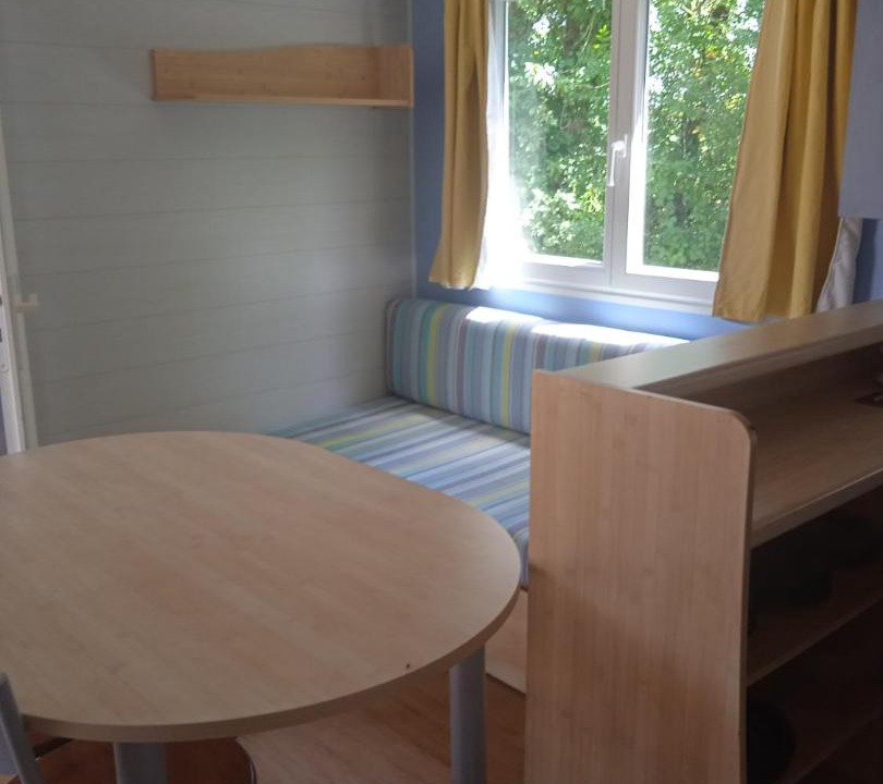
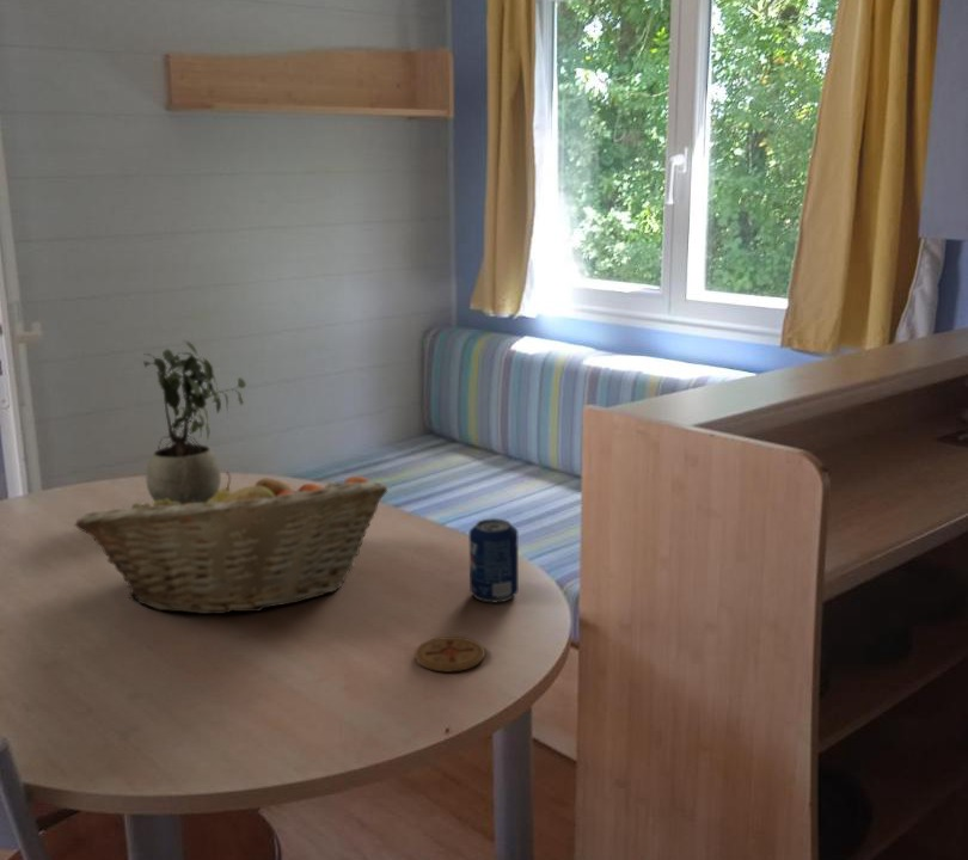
+ beverage can [468,517,520,603]
+ coaster [413,635,486,672]
+ fruit basket [74,471,388,615]
+ potted plant [142,340,247,505]
